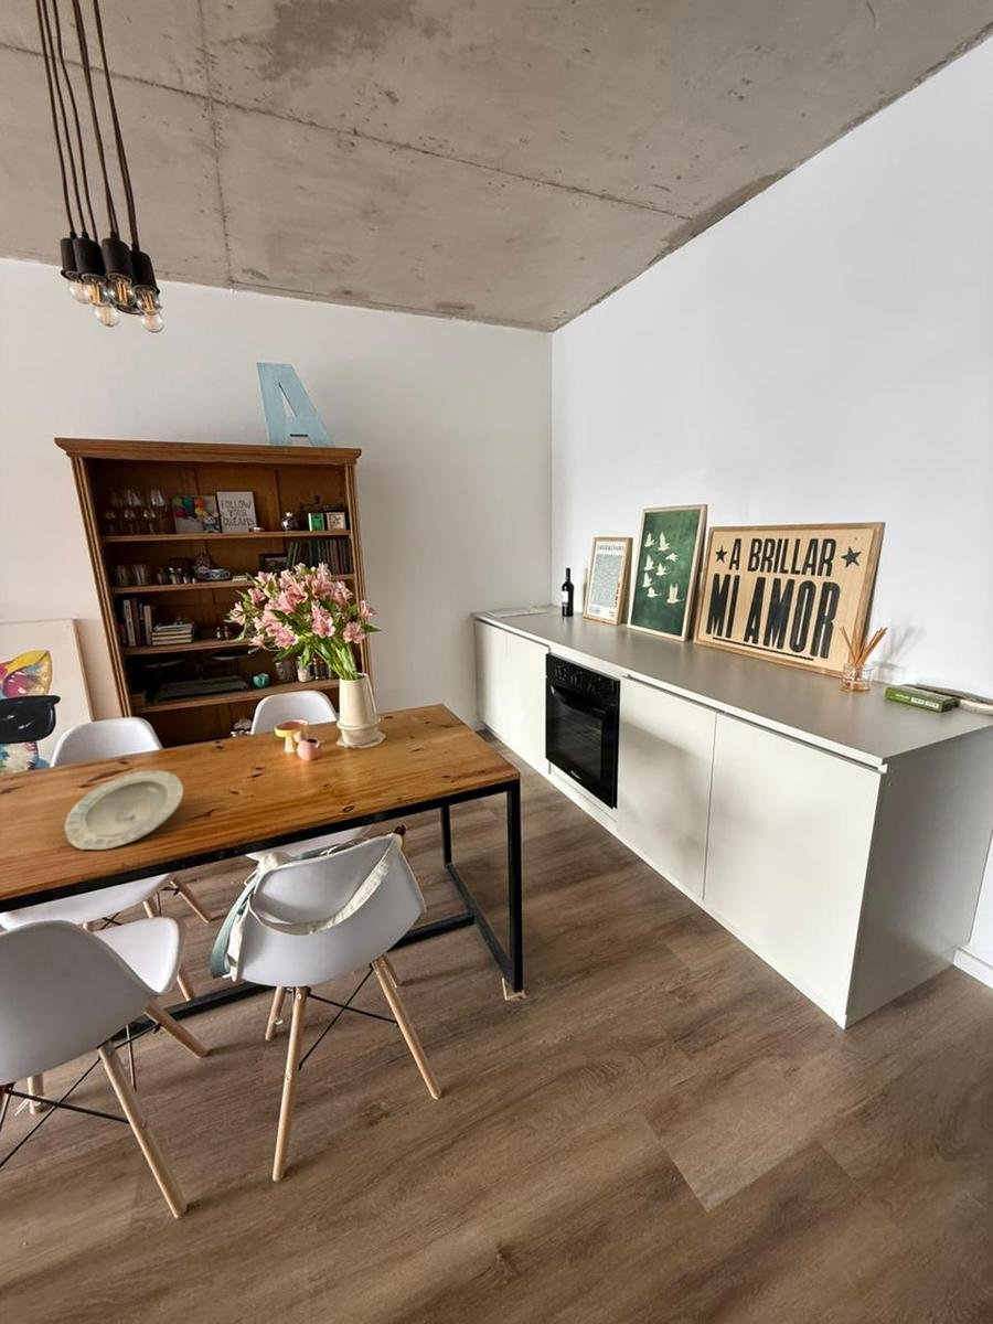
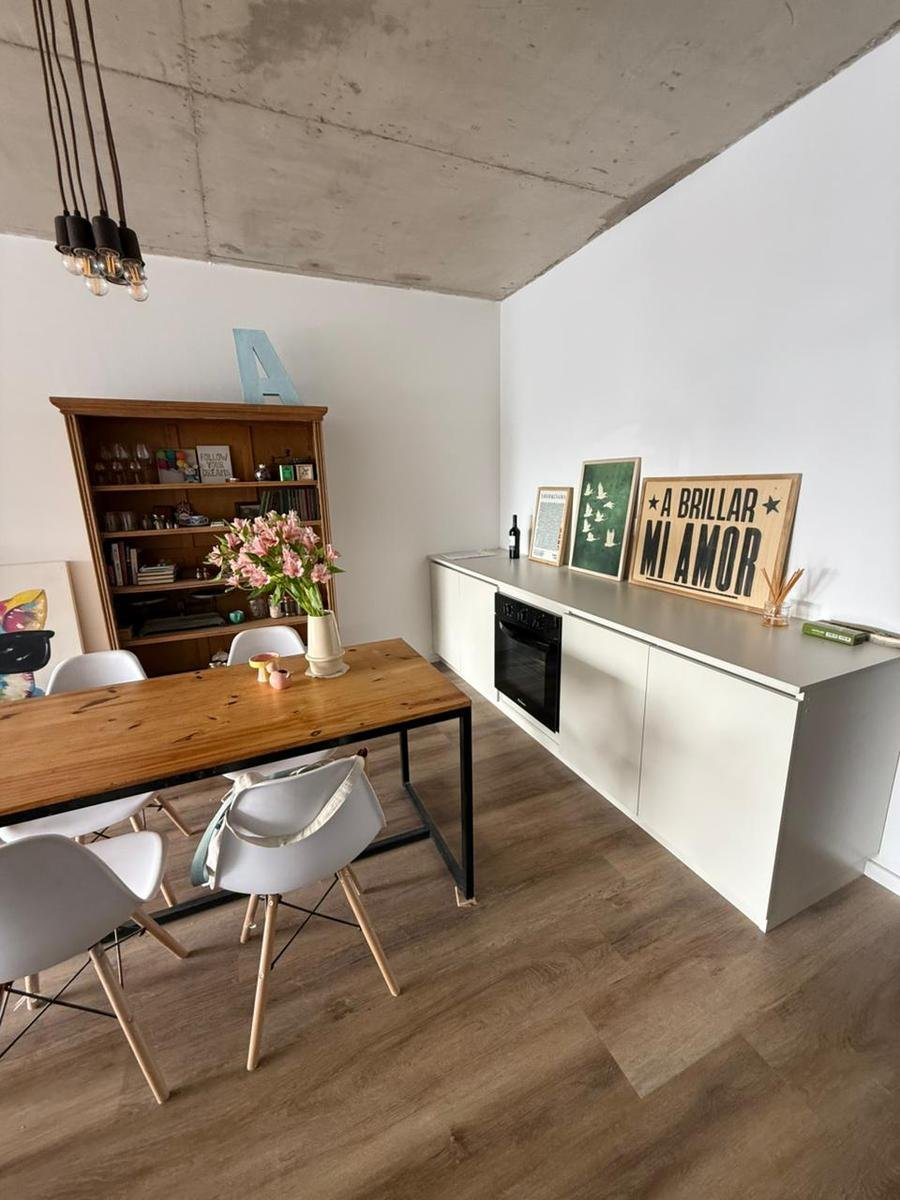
- plate [63,769,184,851]
